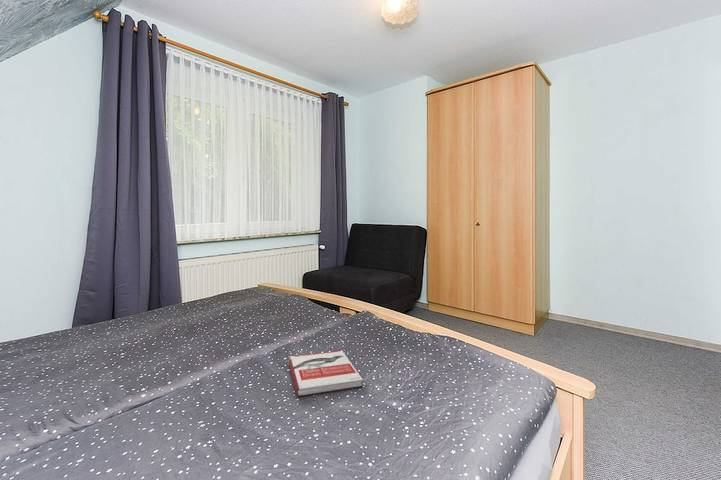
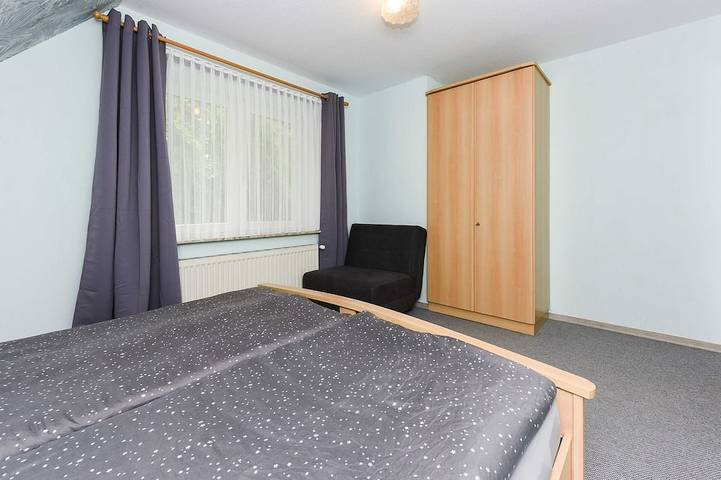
- book [288,350,364,397]
